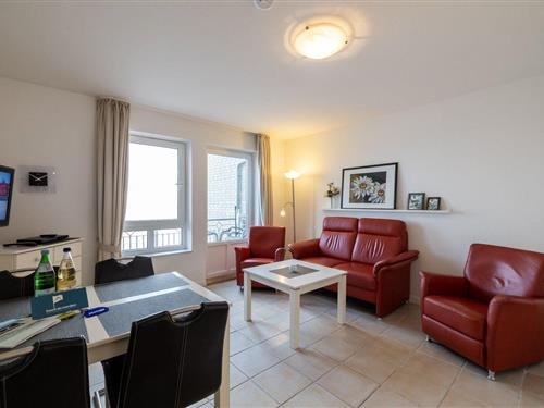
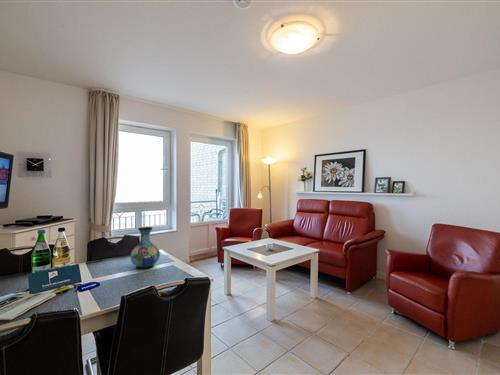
+ vase [129,226,161,269]
